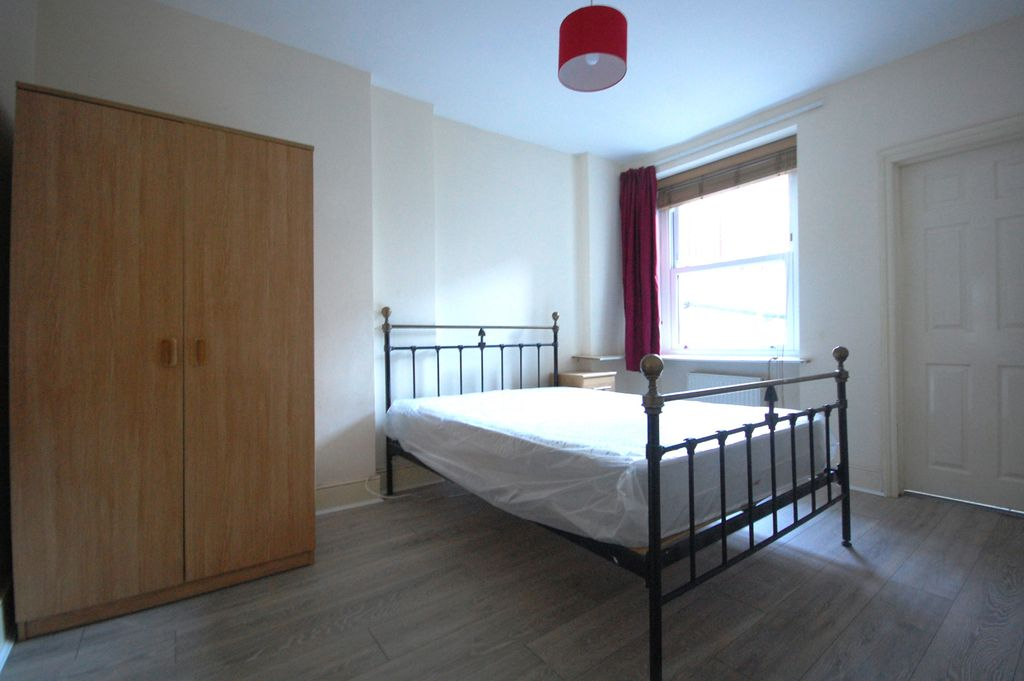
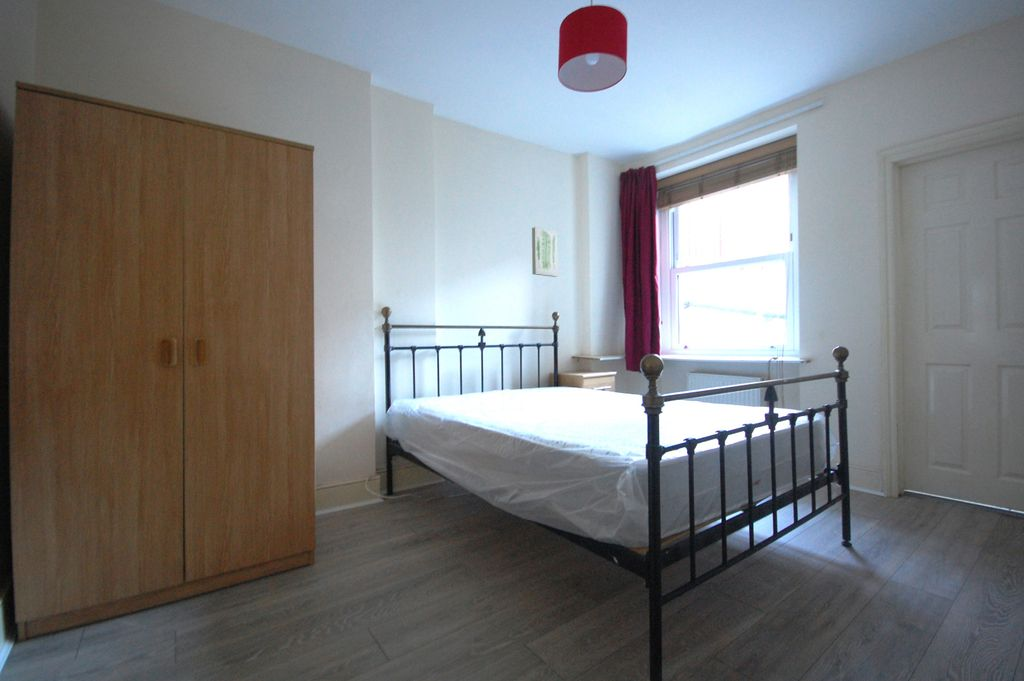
+ wall art [531,226,559,278]
